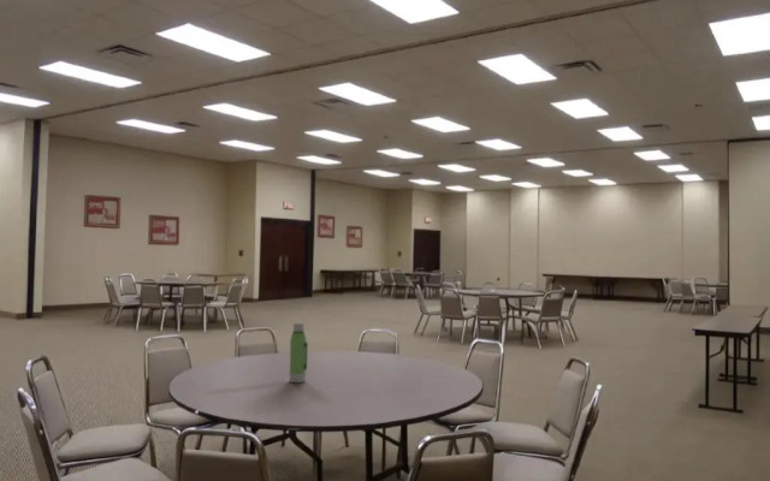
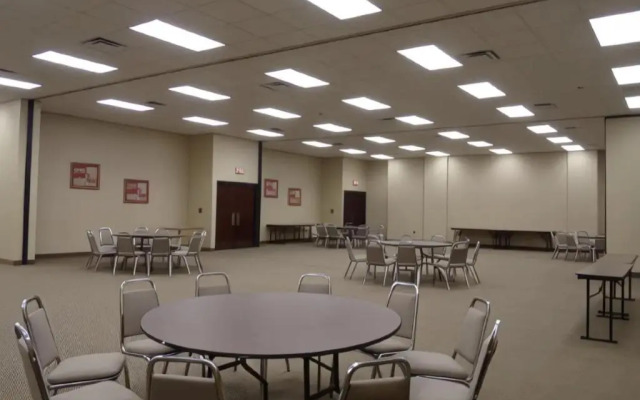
- water bottle [288,321,309,384]
